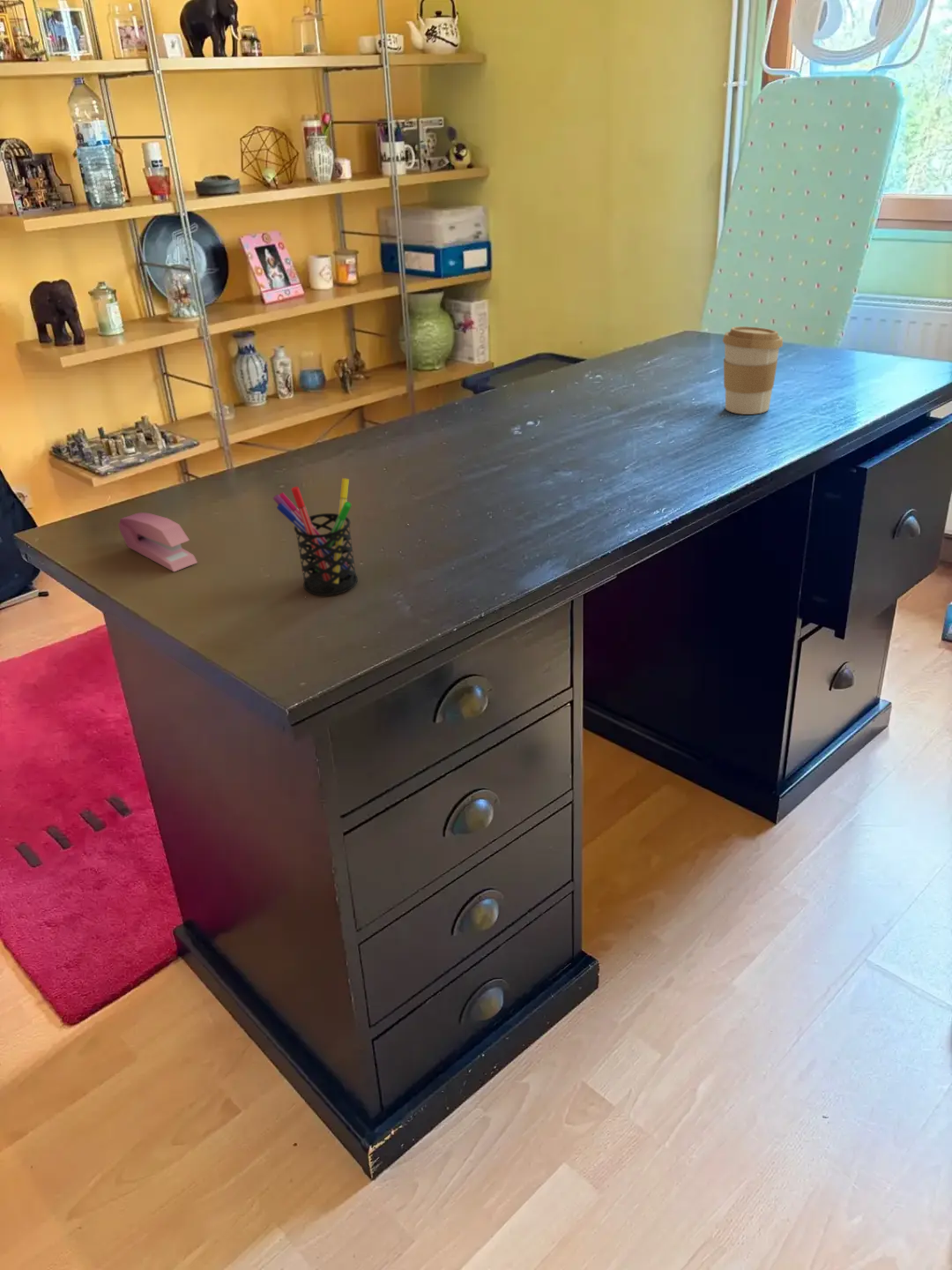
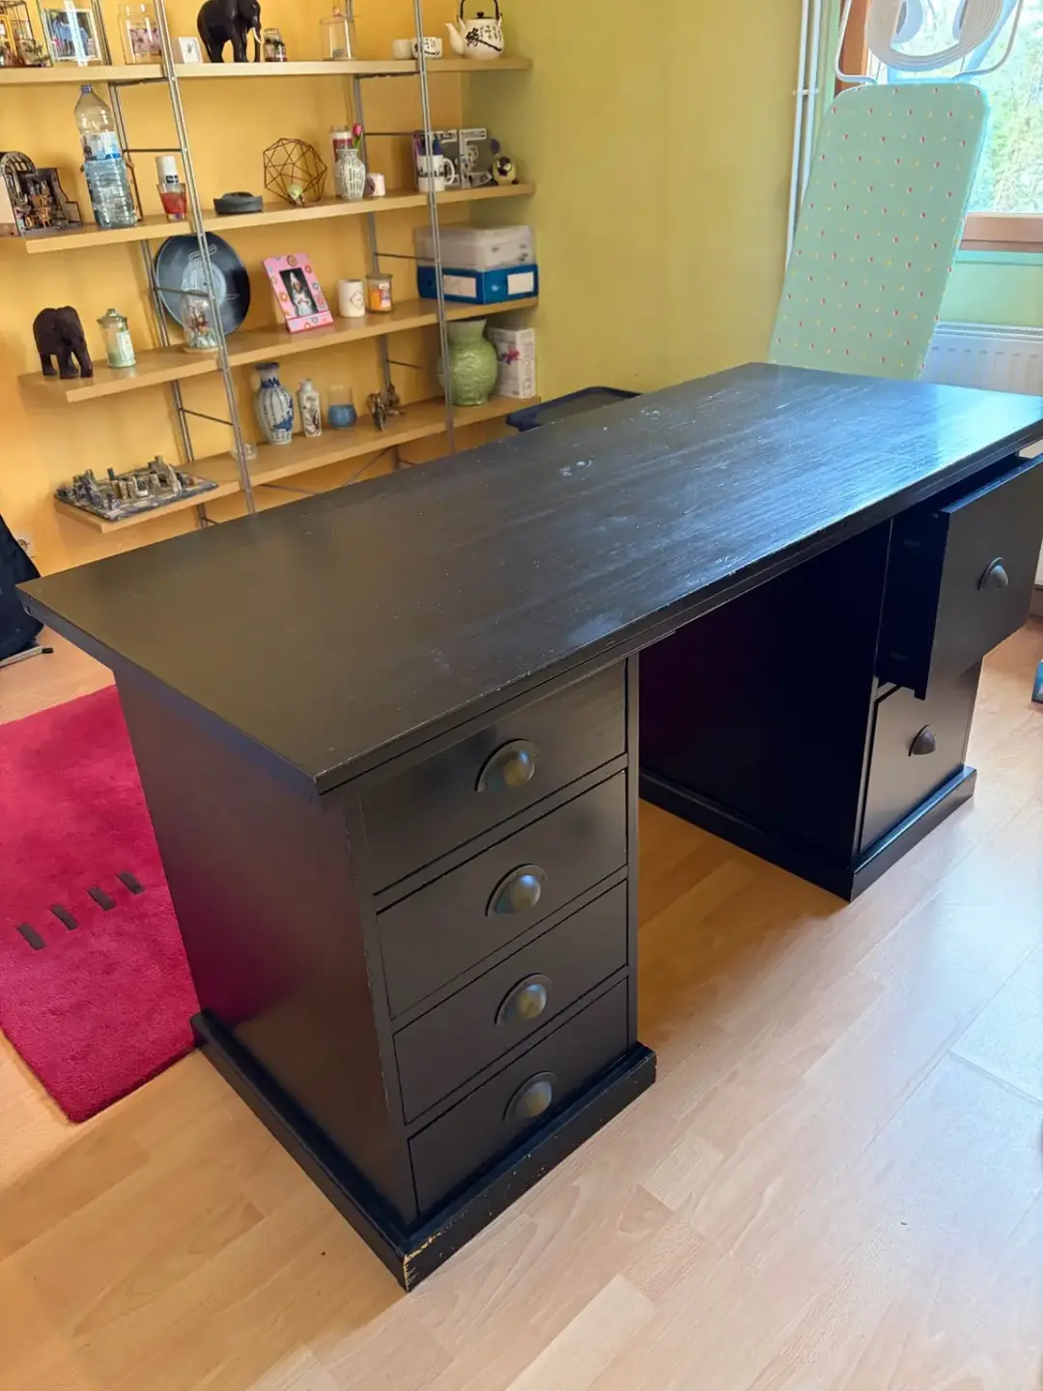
- stapler [117,512,198,572]
- coffee cup [722,325,784,415]
- pen holder [272,477,359,596]
